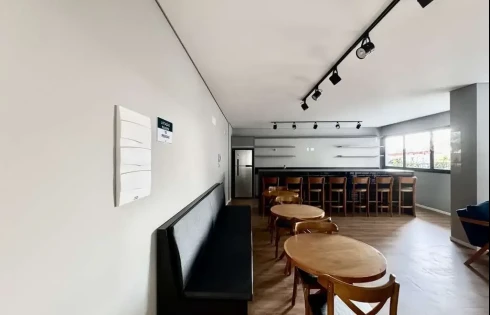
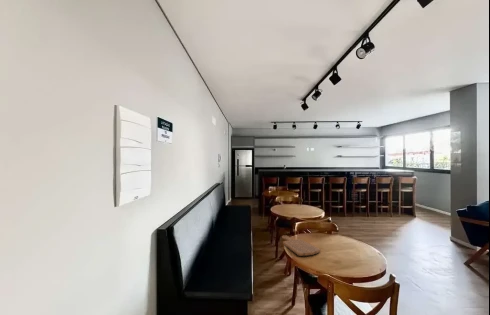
+ cutting board [281,235,322,257]
